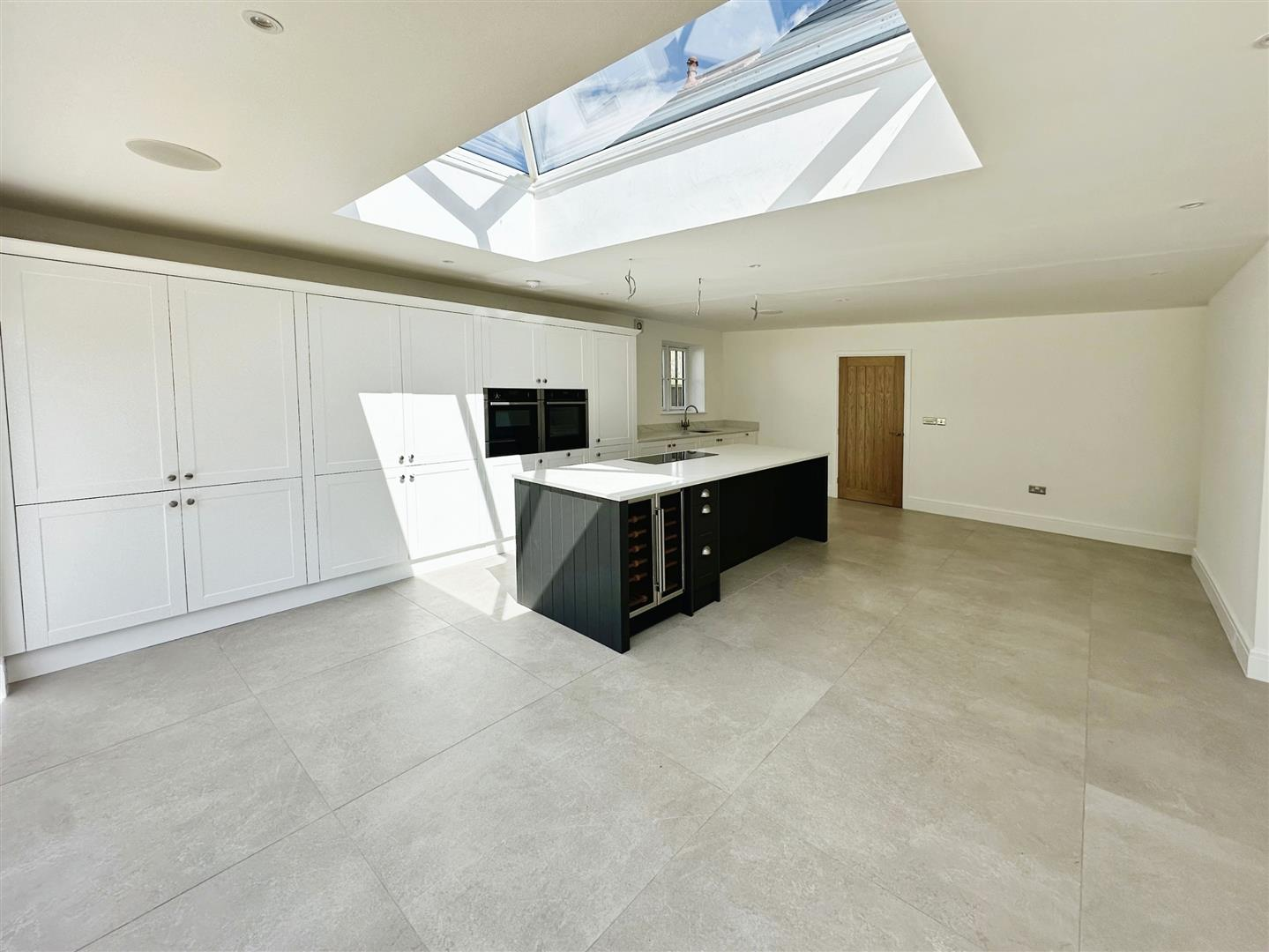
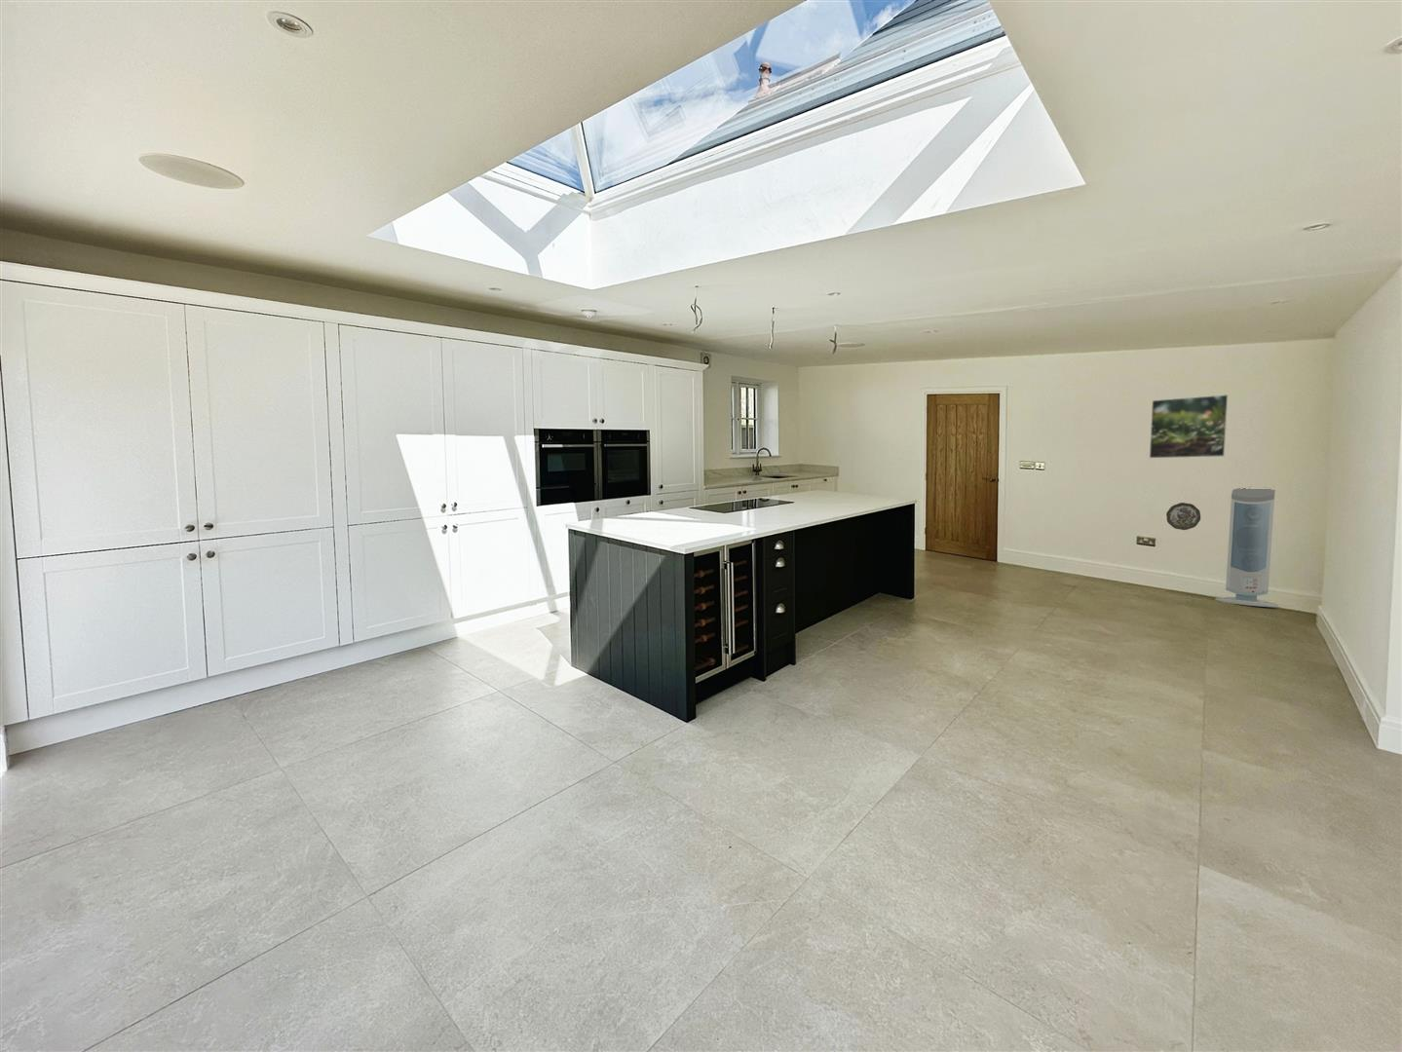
+ decorative plate [1166,502,1201,530]
+ air purifier [1214,487,1279,608]
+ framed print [1149,393,1230,459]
